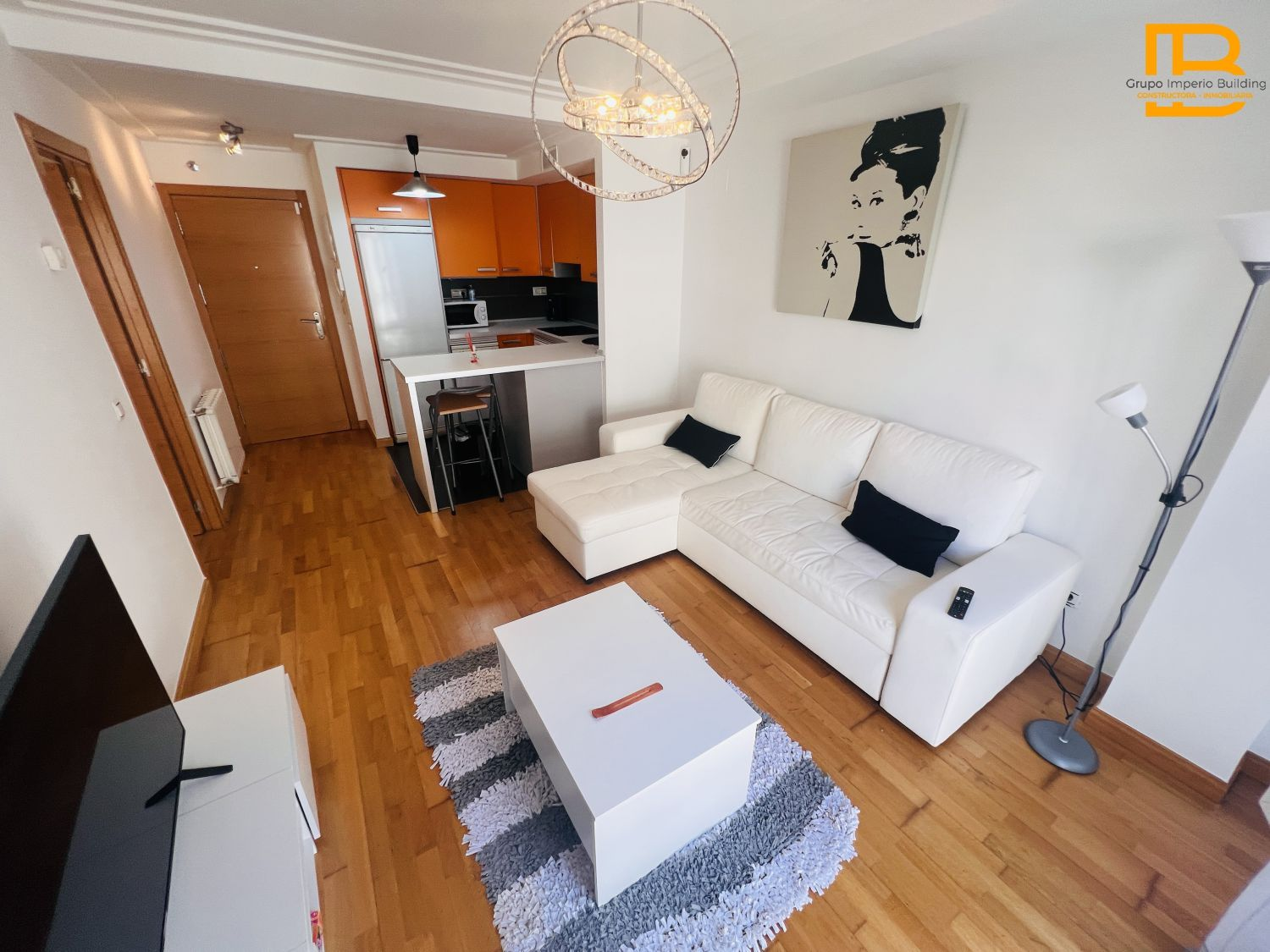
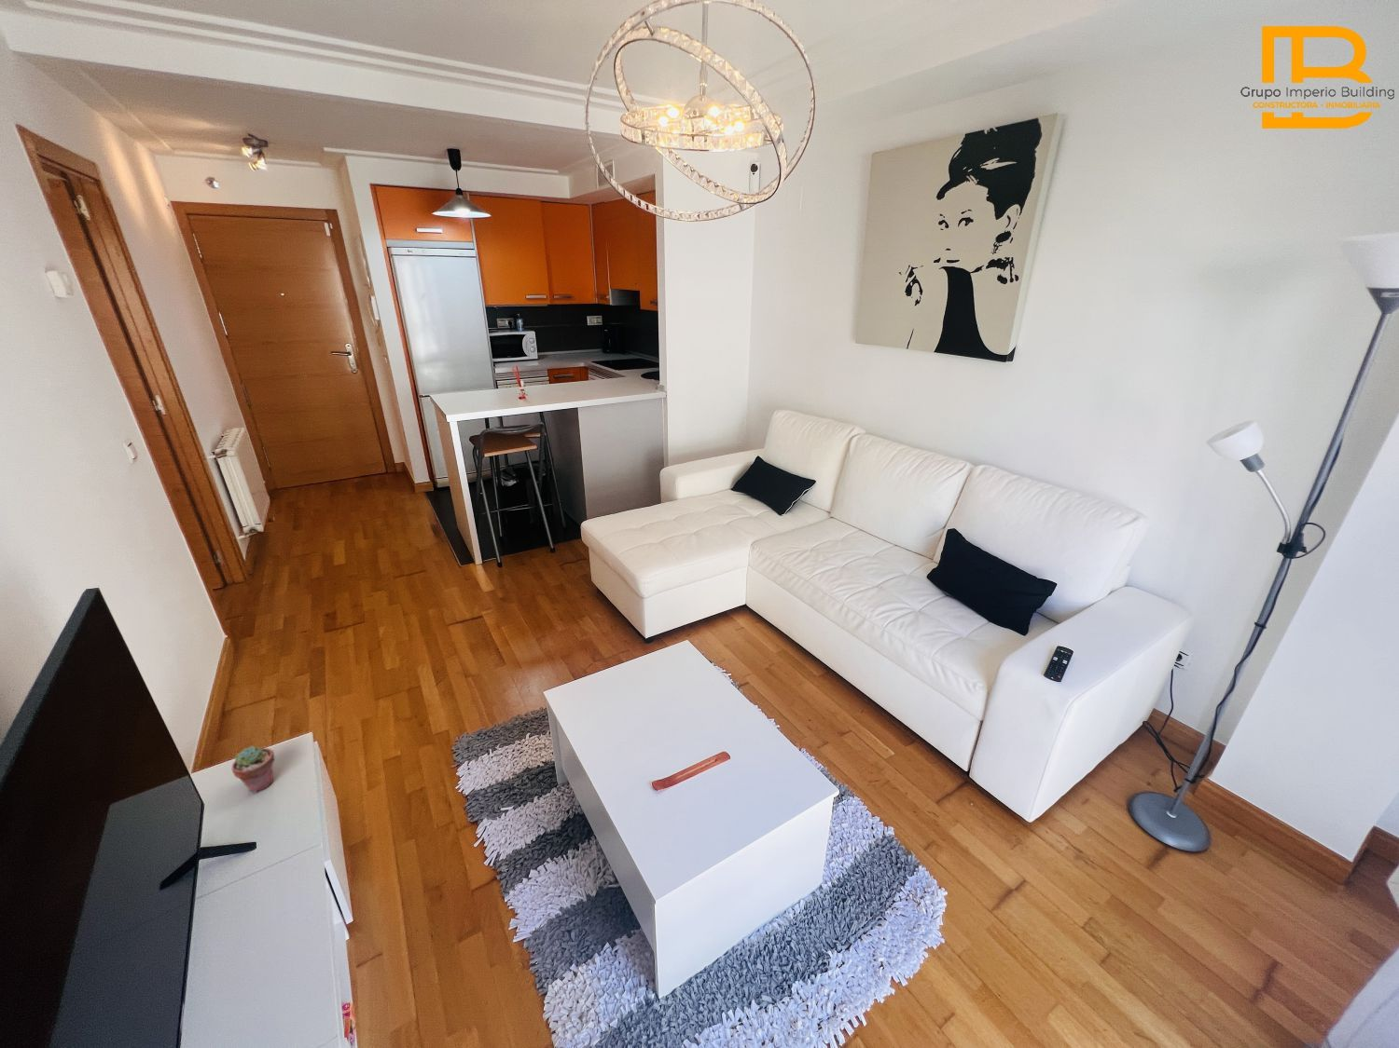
+ potted succulent [231,745,275,794]
